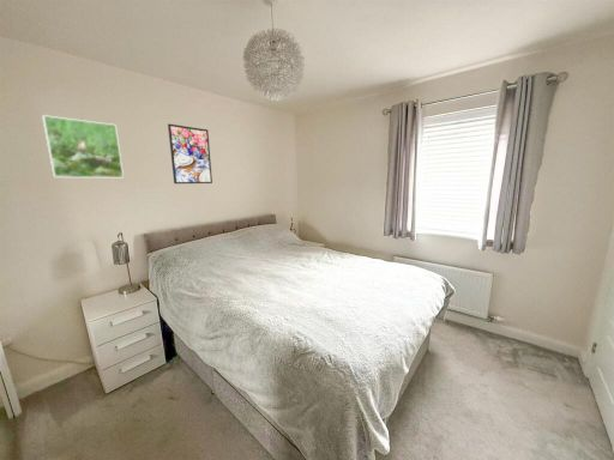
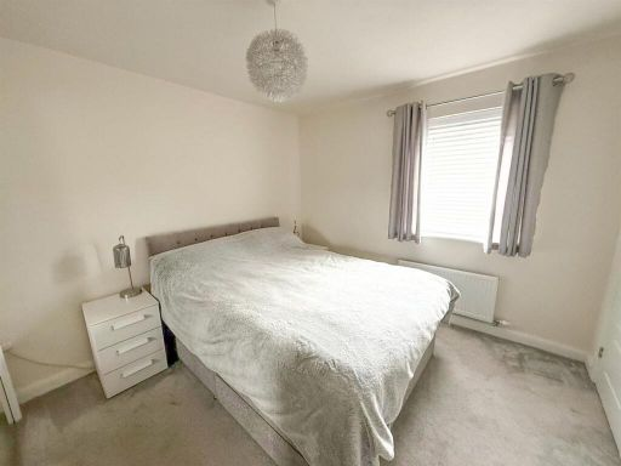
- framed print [167,123,213,184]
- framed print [41,114,125,178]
